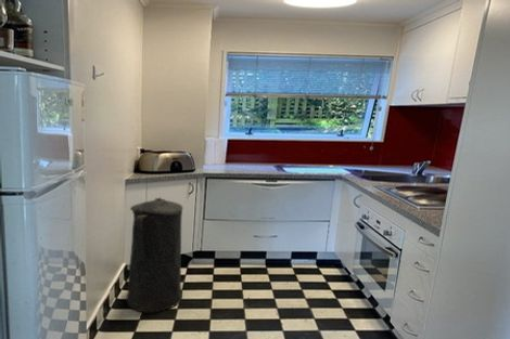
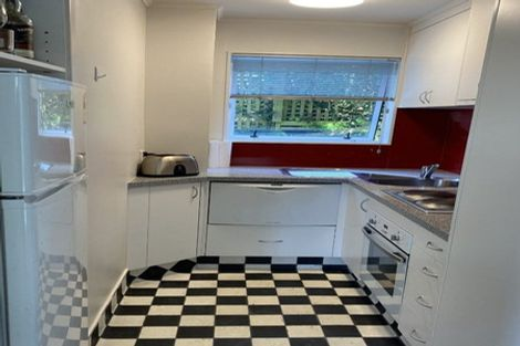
- trash can [125,196,184,314]
